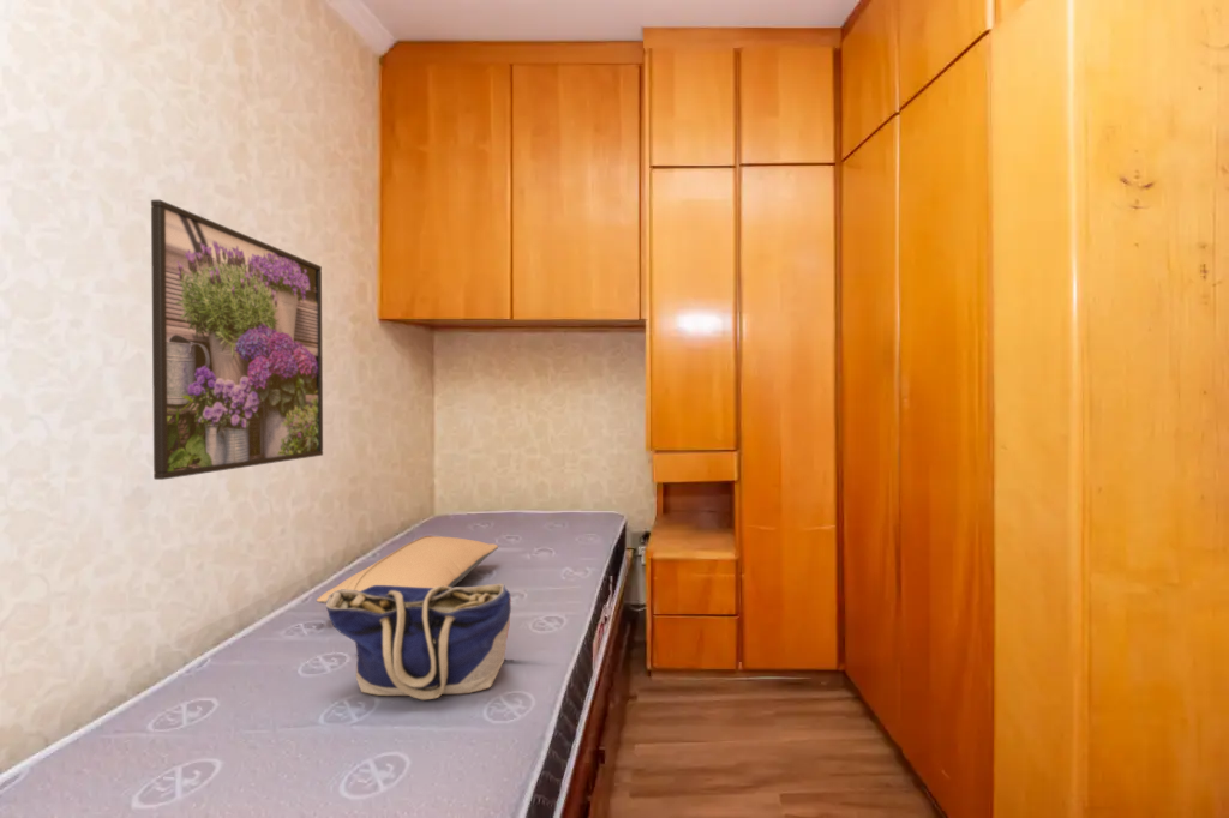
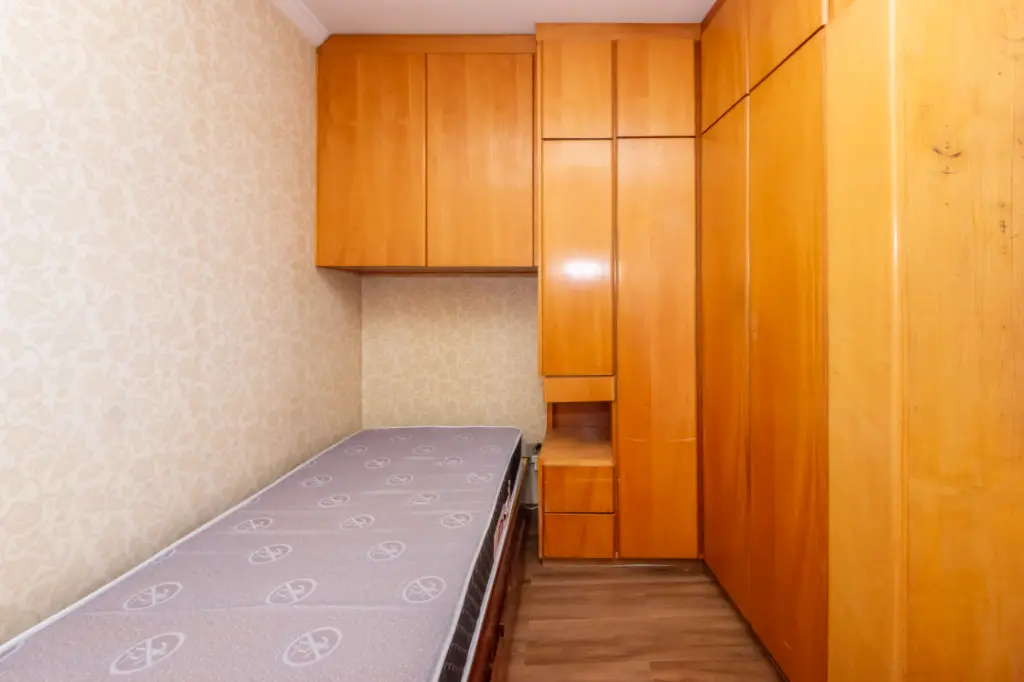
- pillow [316,535,499,605]
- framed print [150,199,324,481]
- tote bag [325,582,512,702]
